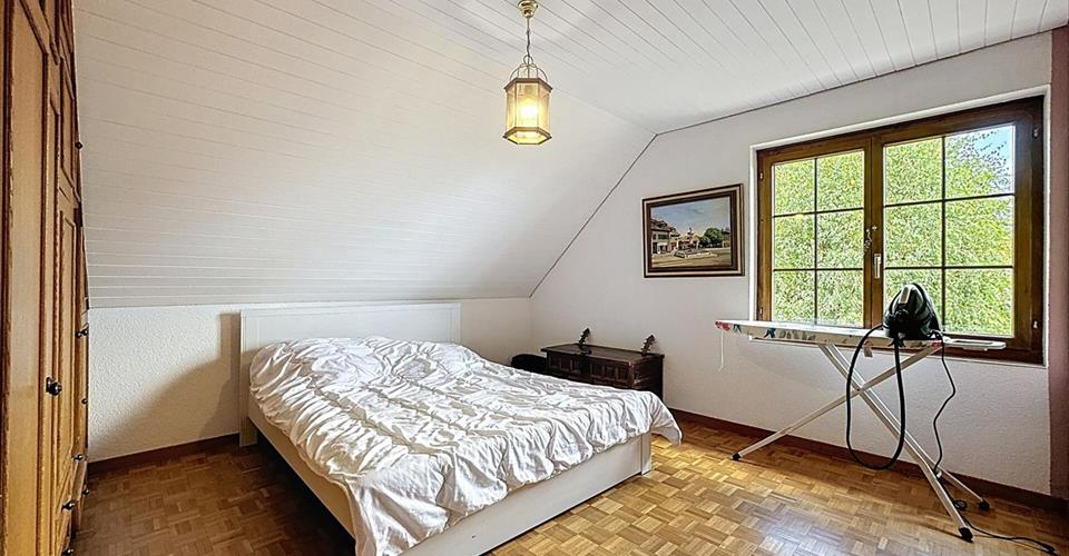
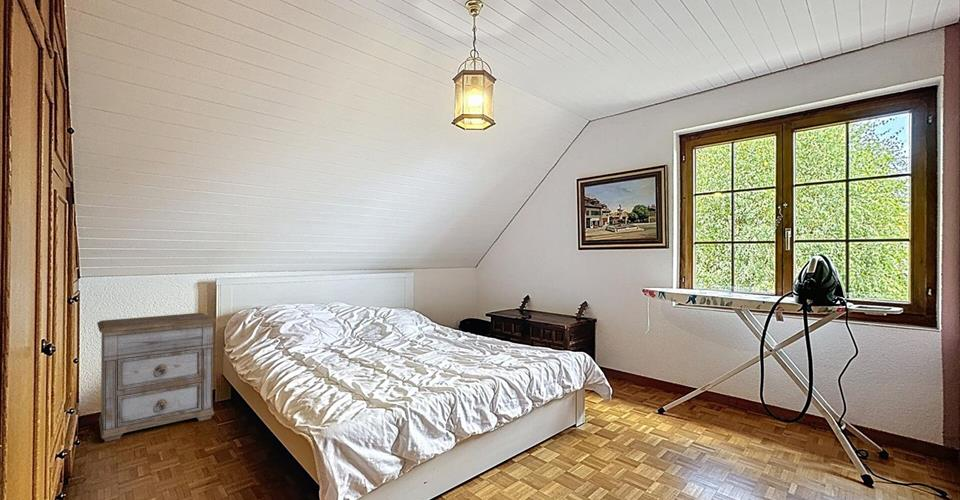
+ nightstand [96,312,217,443]
